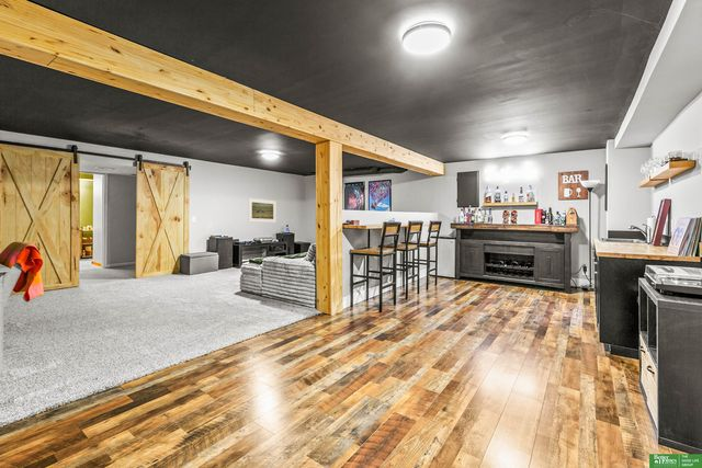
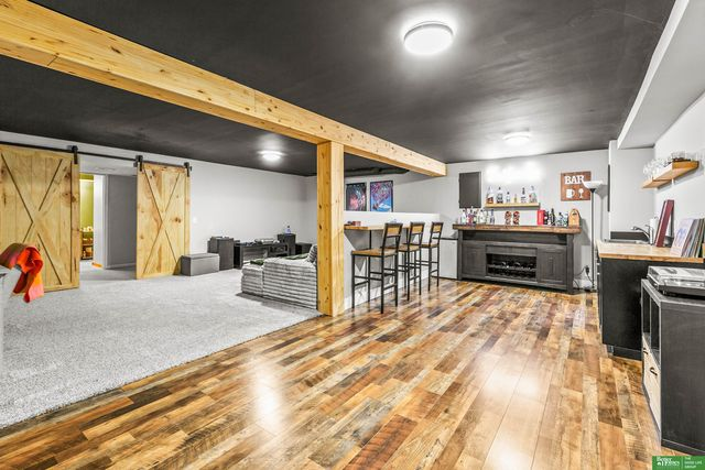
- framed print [248,197,278,224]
